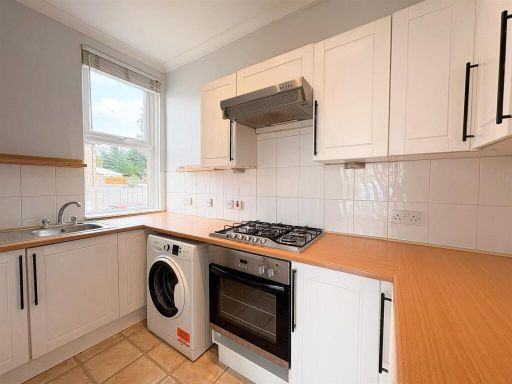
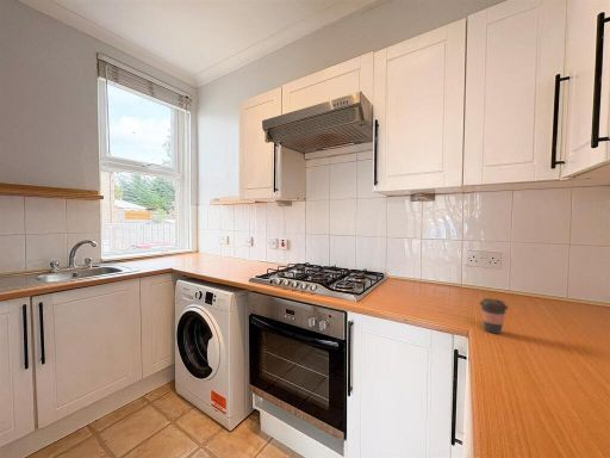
+ coffee cup [478,297,509,335]
